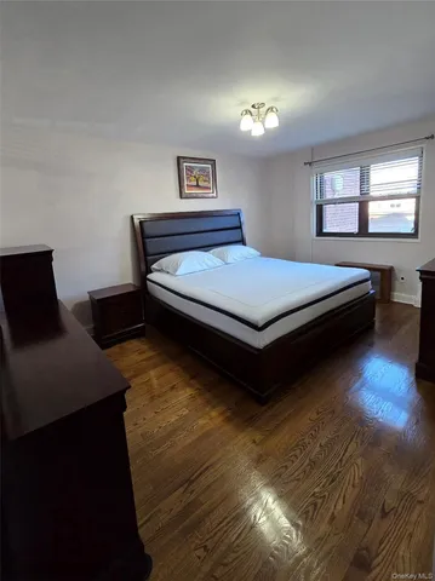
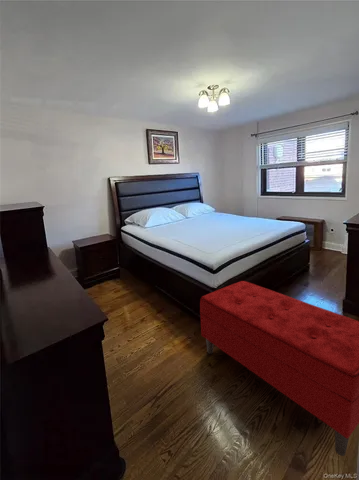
+ bench [199,280,359,457]
